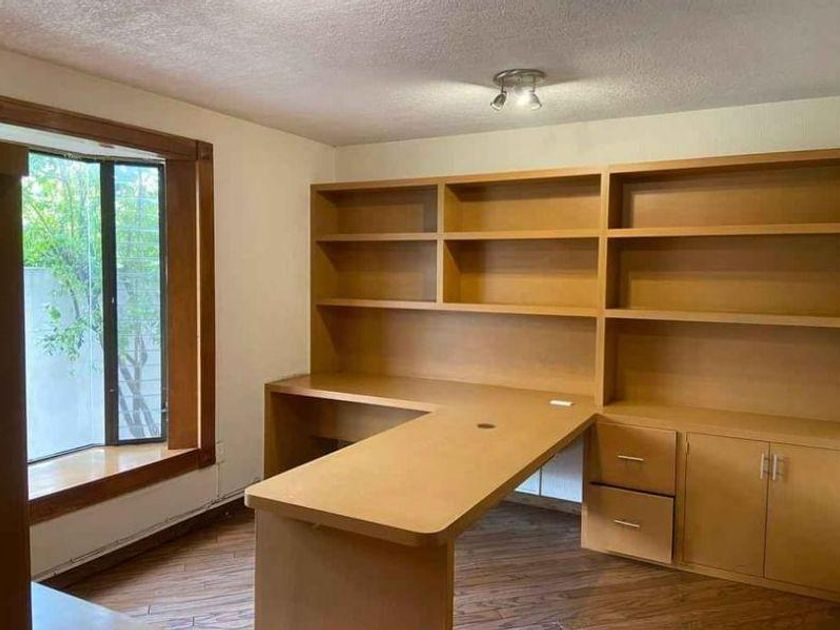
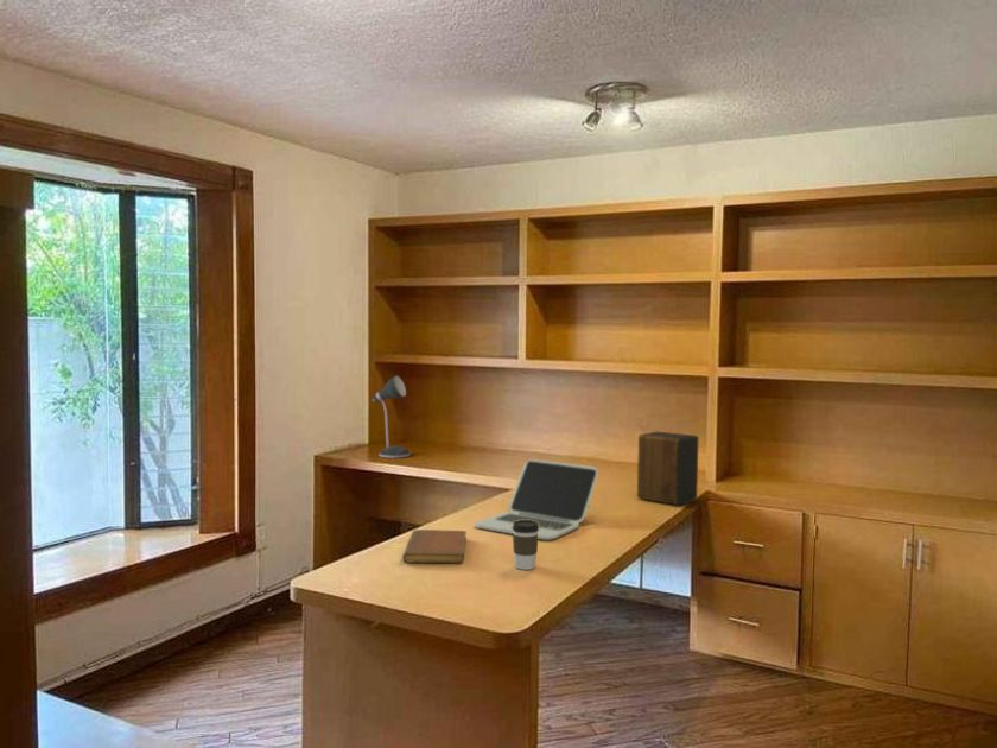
+ laptop [474,458,599,541]
+ coffee cup [512,520,539,571]
+ desk lamp [372,375,412,459]
+ speaker [636,430,699,506]
+ notebook [401,528,468,564]
